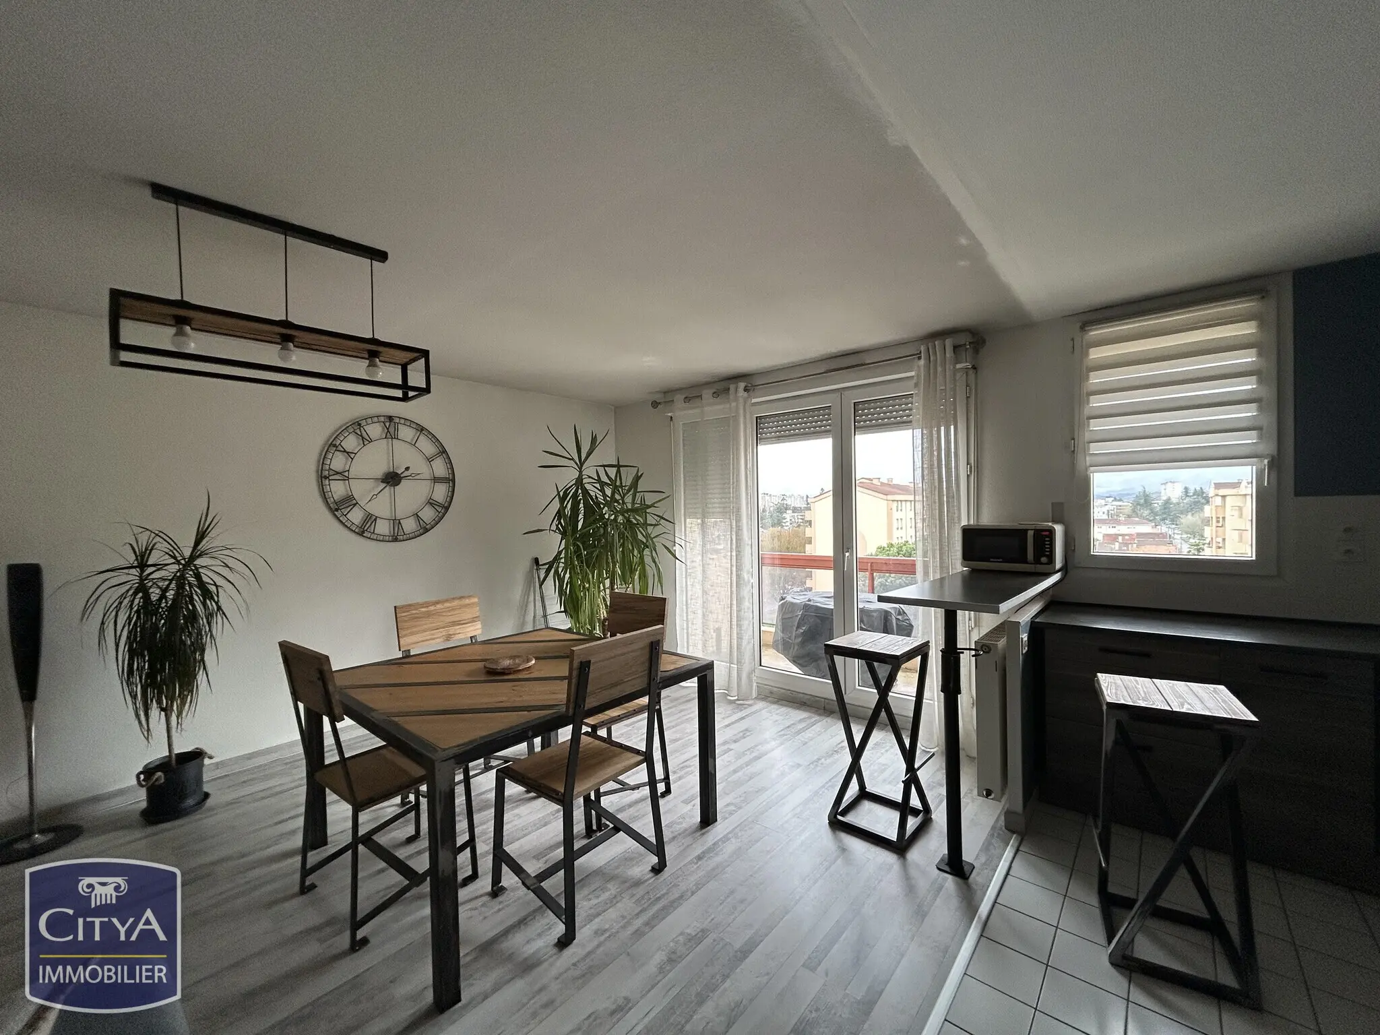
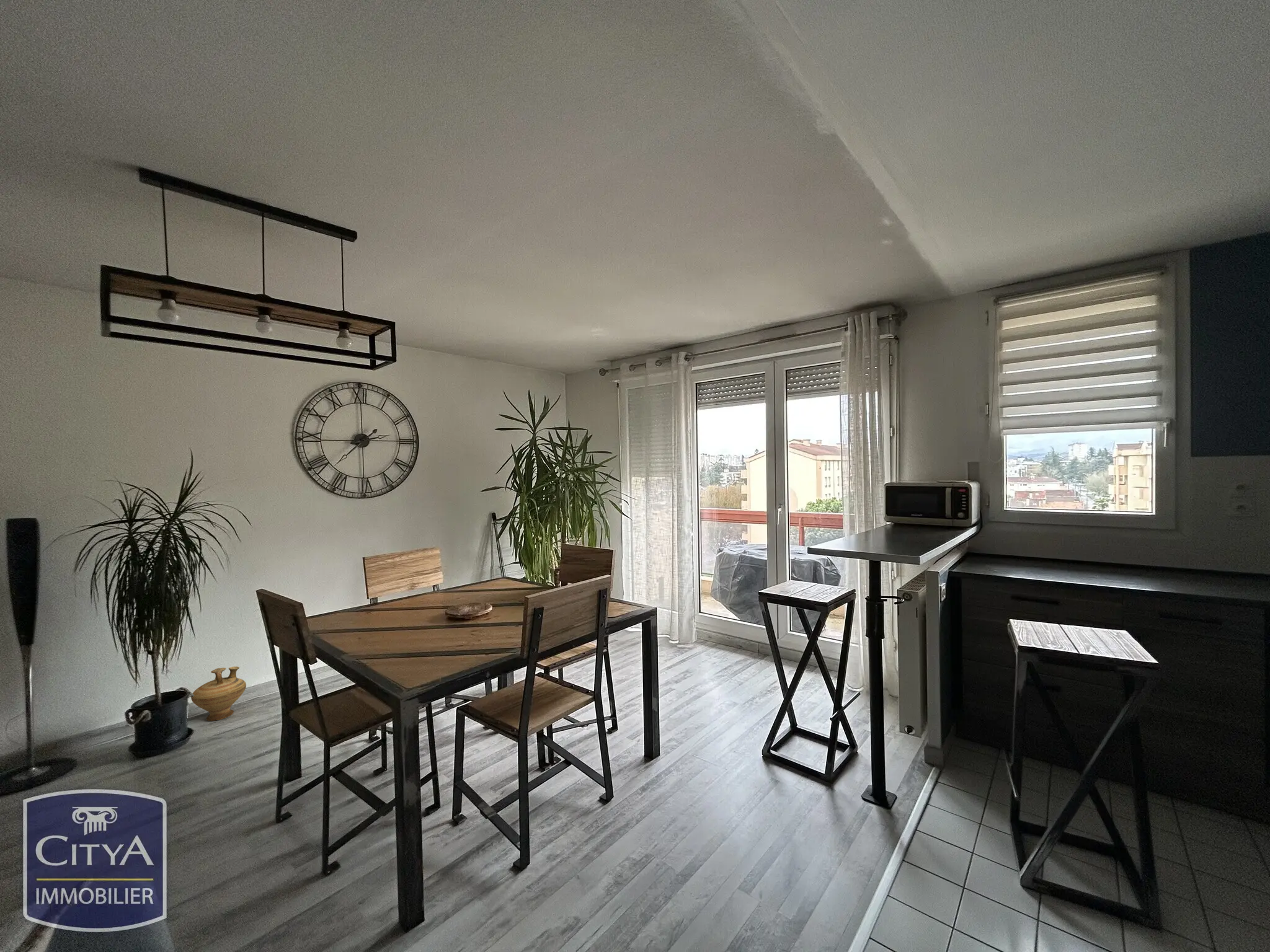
+ ceramic jug [190,666,247,721]
